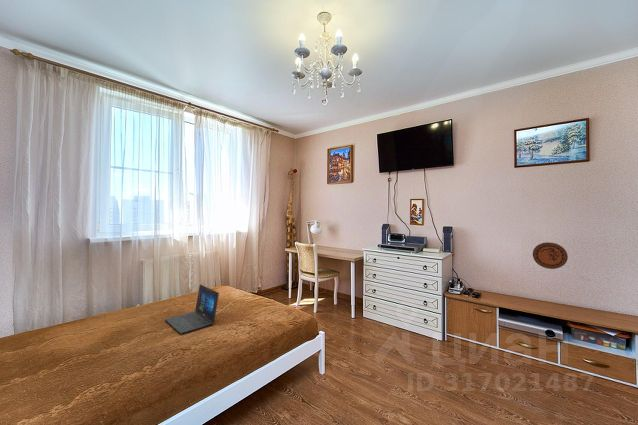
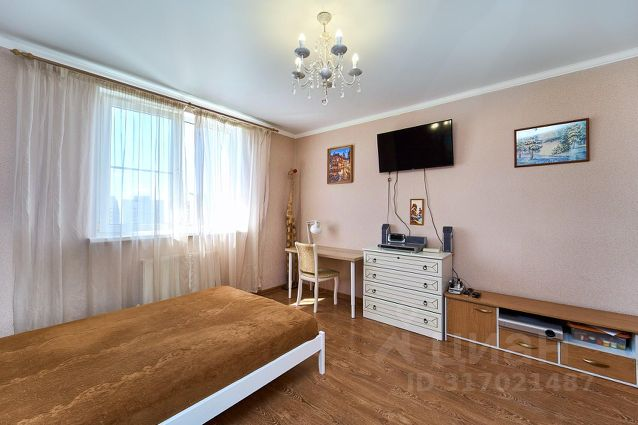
- laptop [164,283,220,335]
- decorative plate [532,241,569,270]
